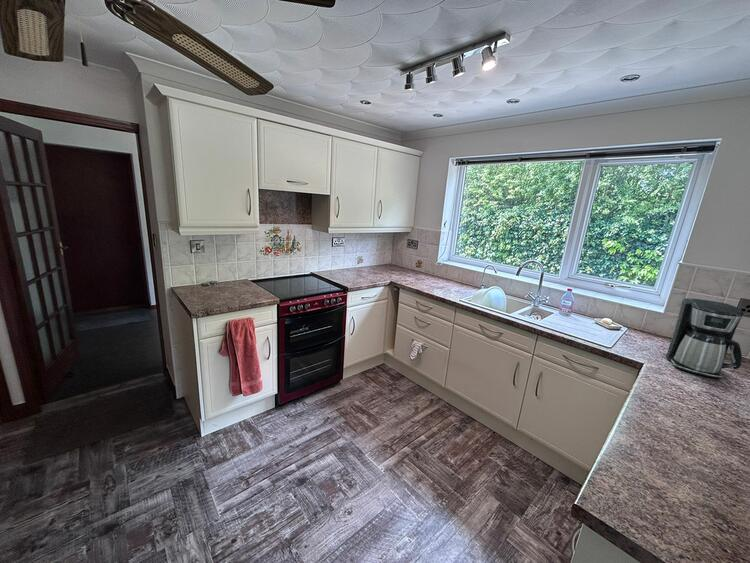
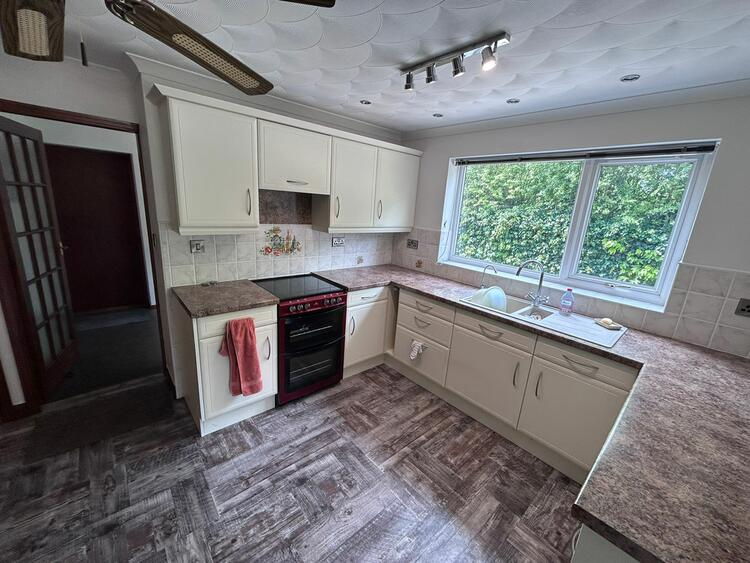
- coffee maker [665,297,745,379]
